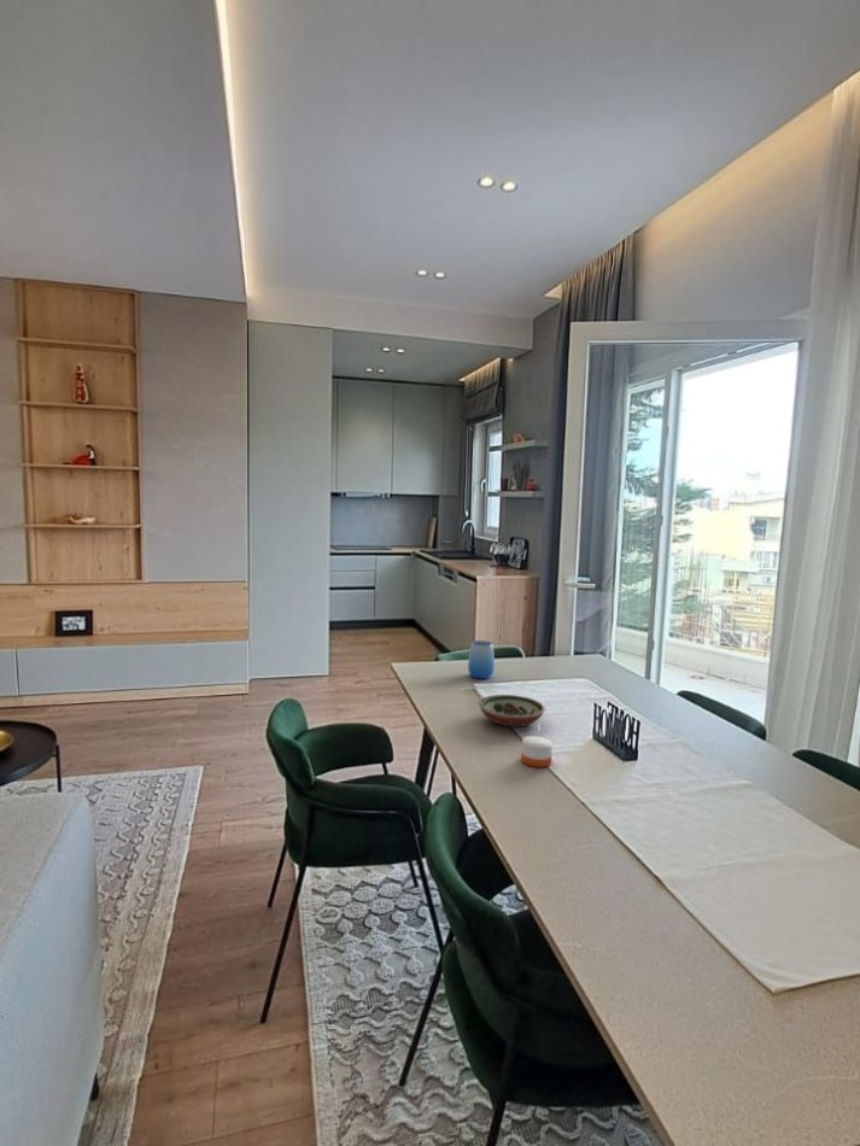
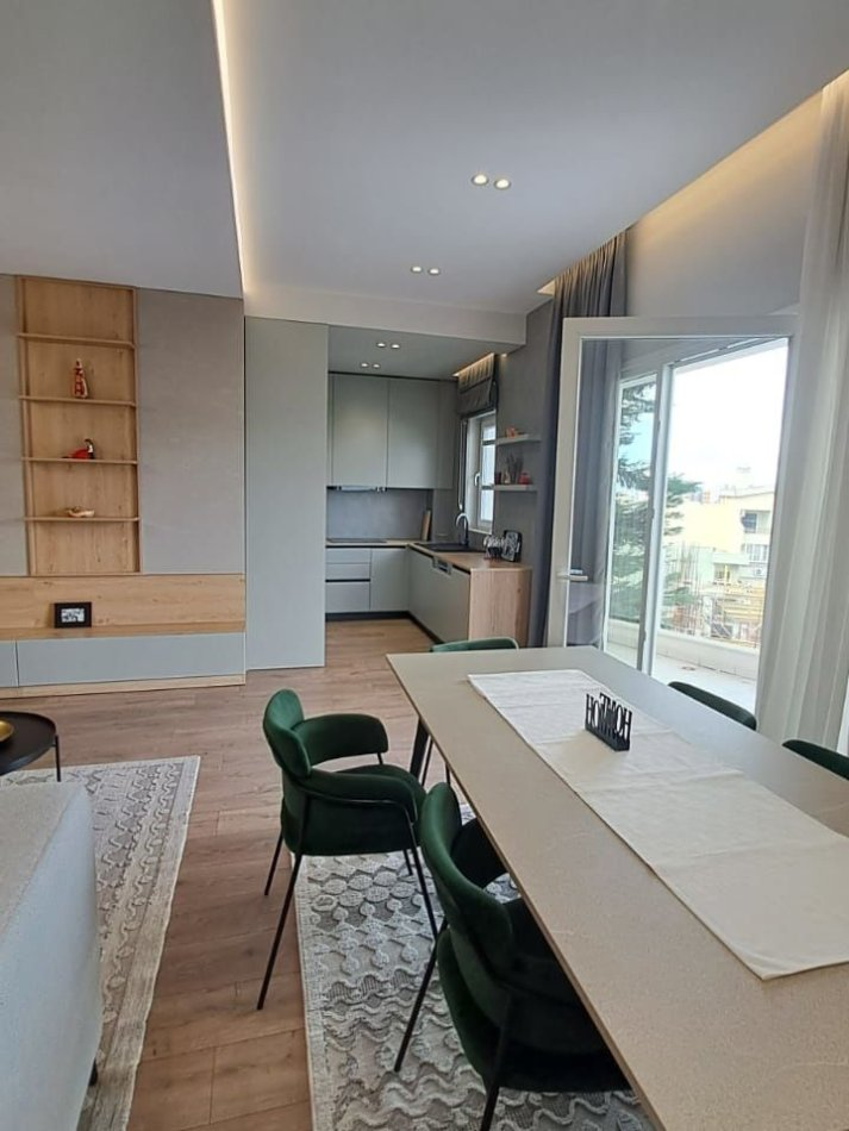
- cup [467,639,496,680]
- candle [520,732,554,768]
- decorative bowl [478,694,546,727]
